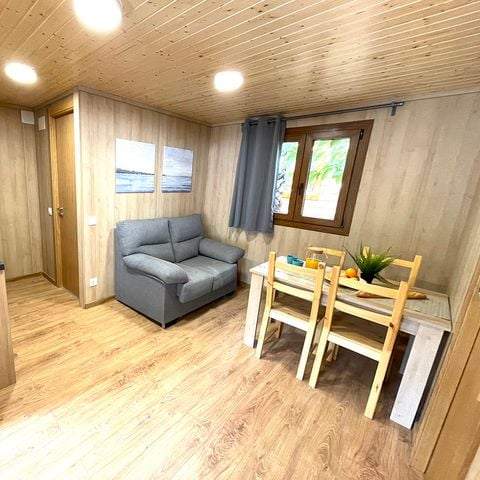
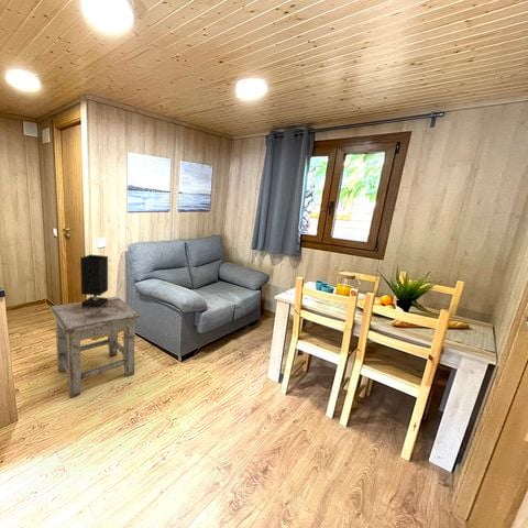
+ table lamp [79,253,109,308]
+ stool [50,296,141,399]
